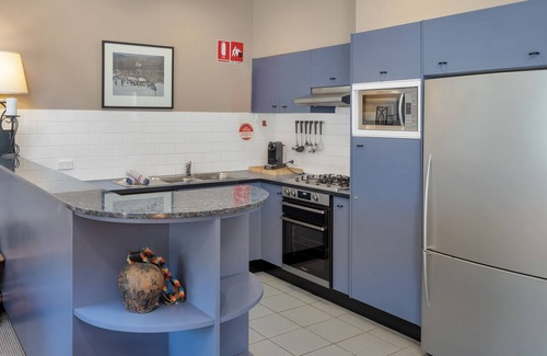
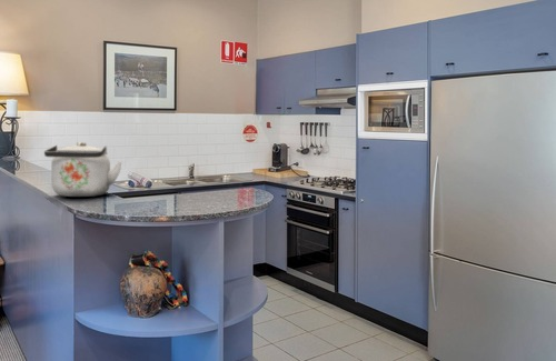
+ kettle [43,141,123,198]
